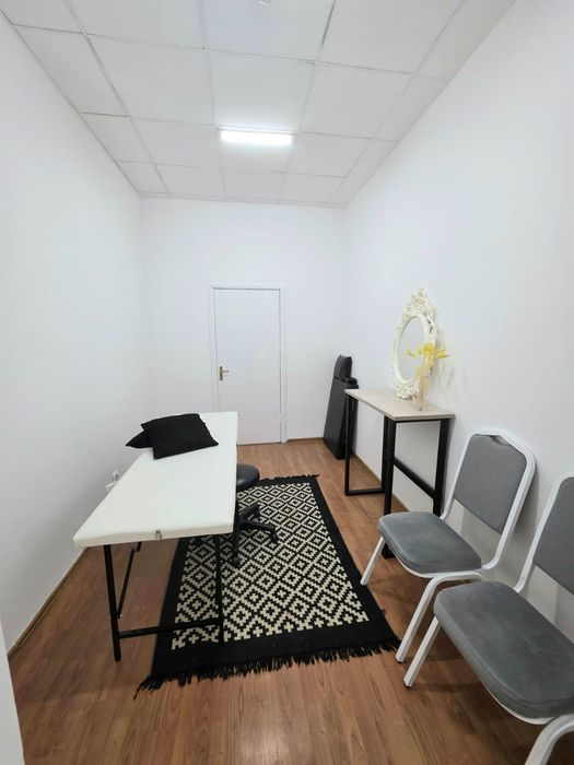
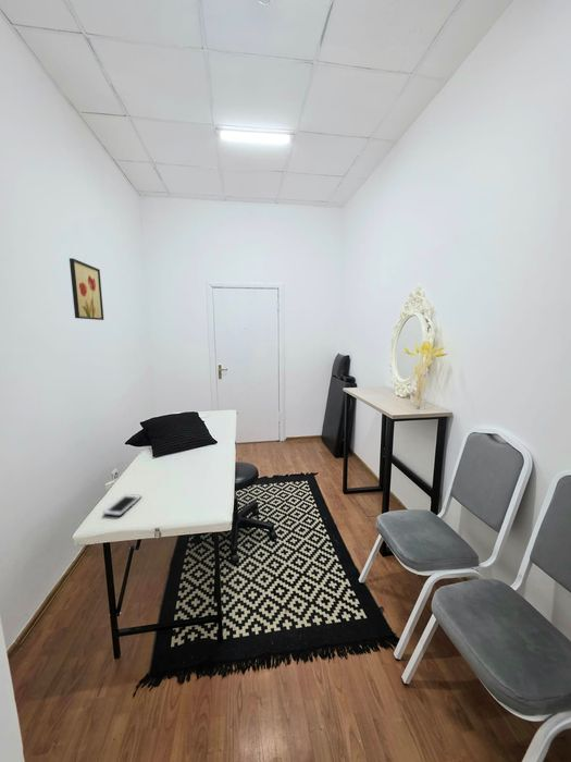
+ wall art [69,257,104,321]
+ cell phone [102,493,142,517]
